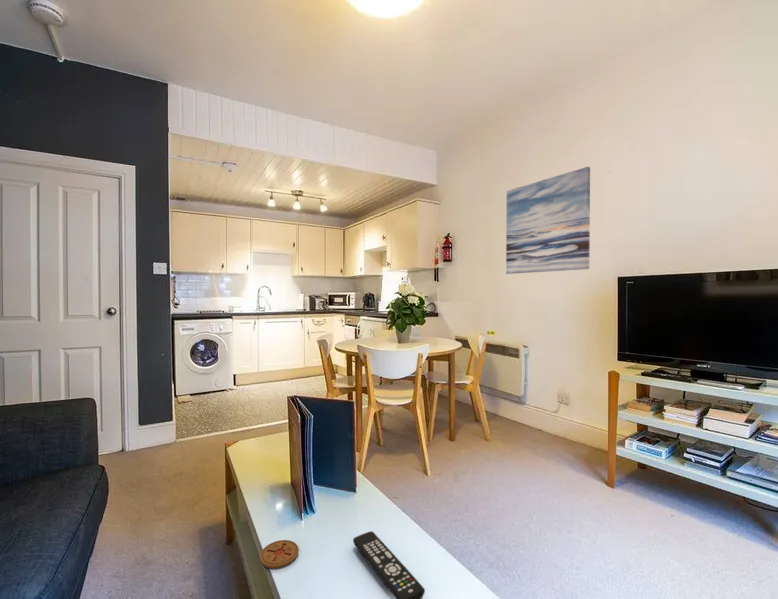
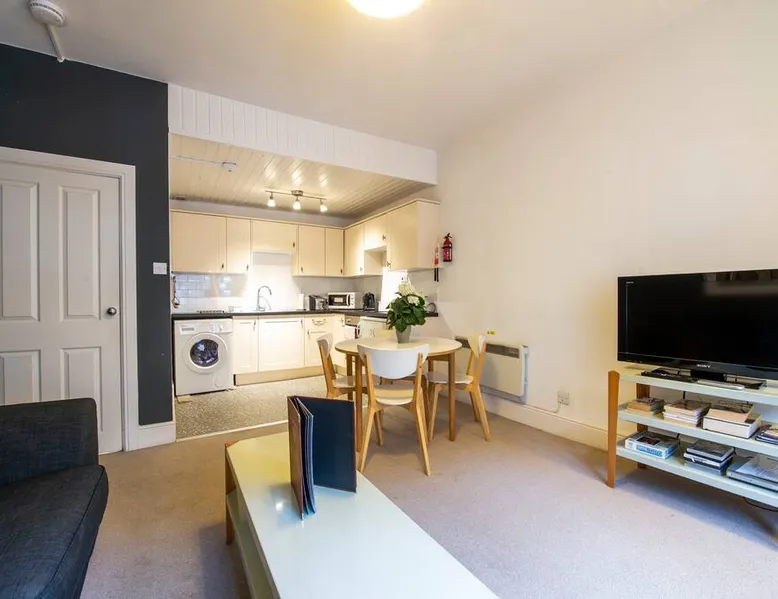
- remote control [352,530,426,599]
- wall art [505,166,591,275]
- coaster [259,539,300,569]
